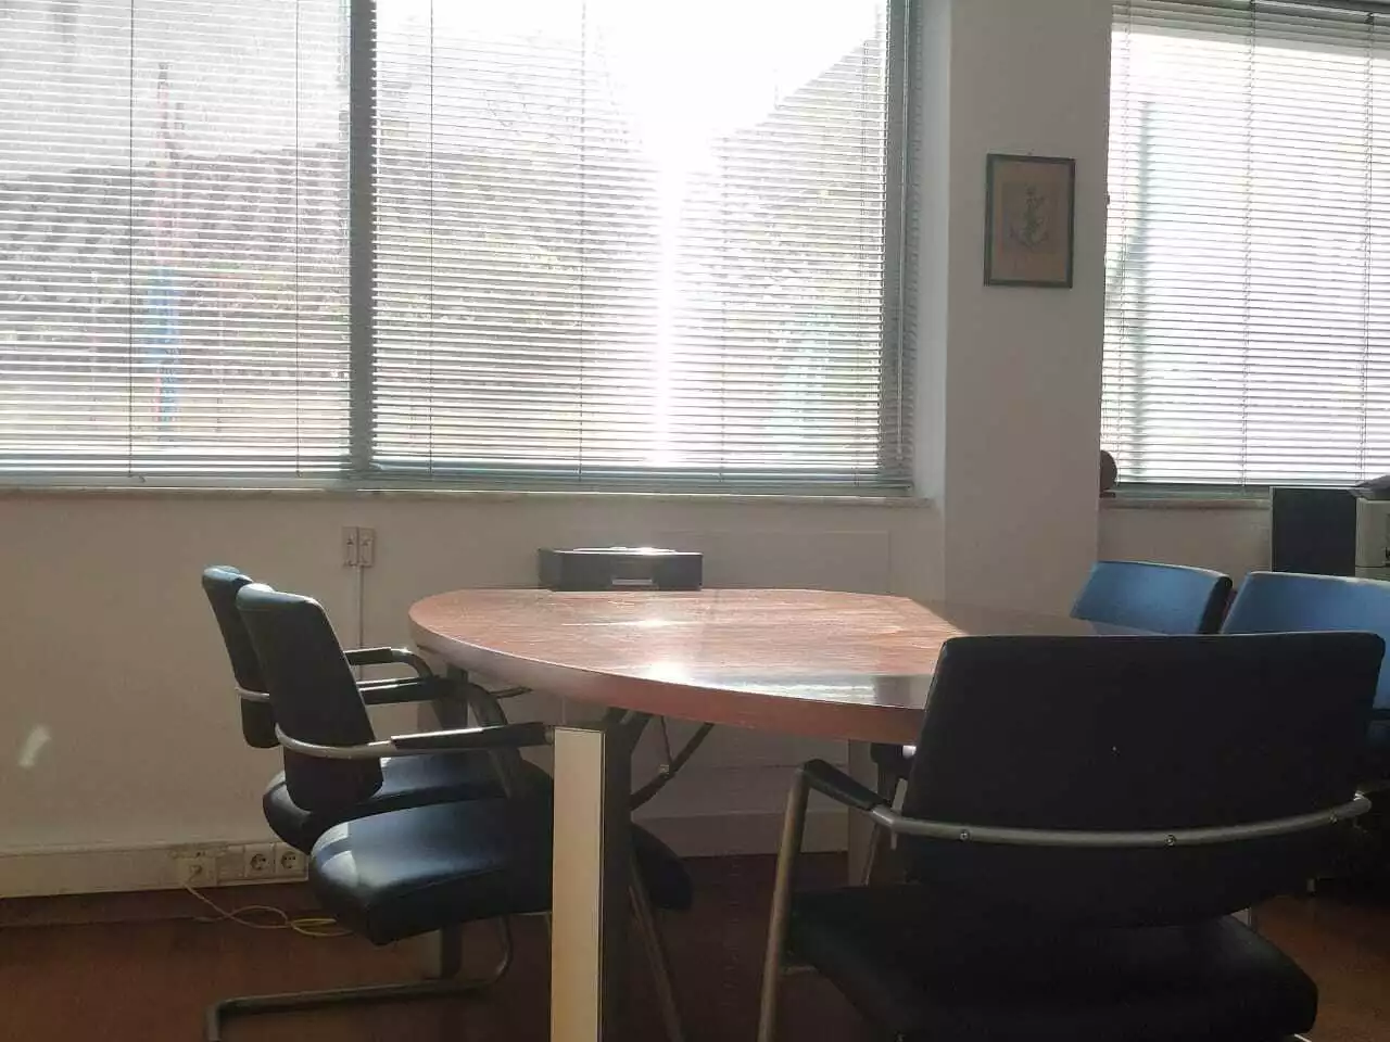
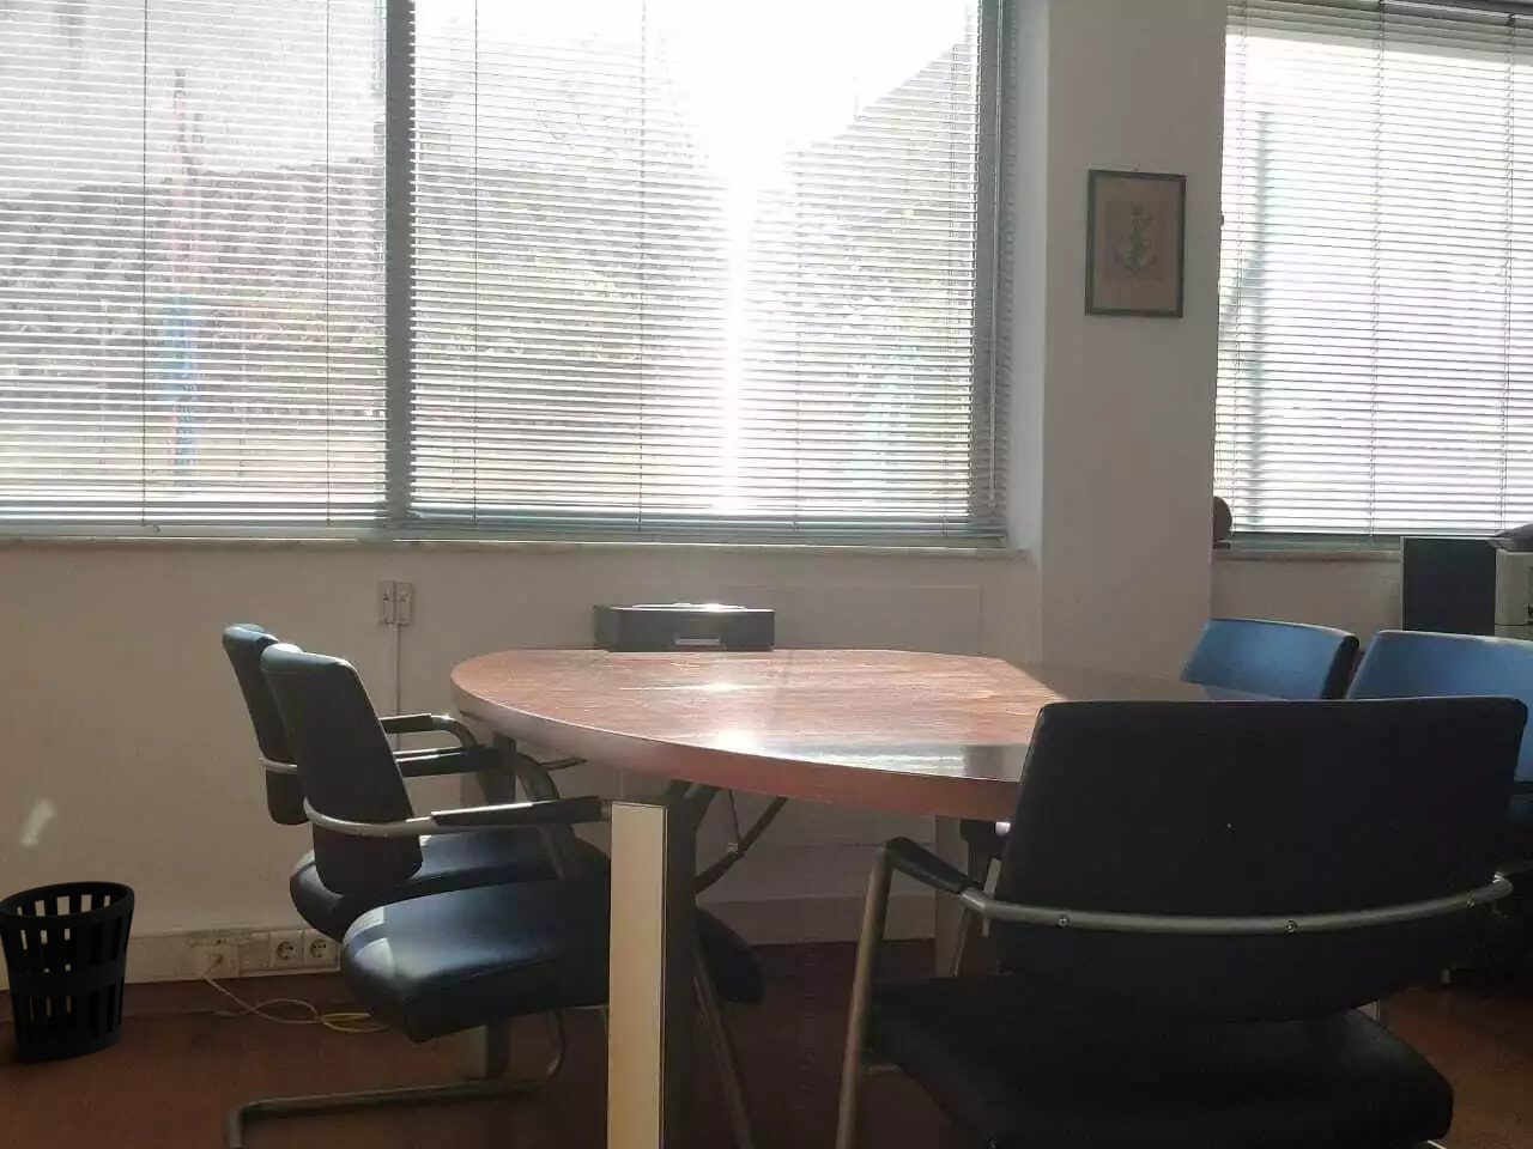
+ wastebasket [0,880,136,1062]
